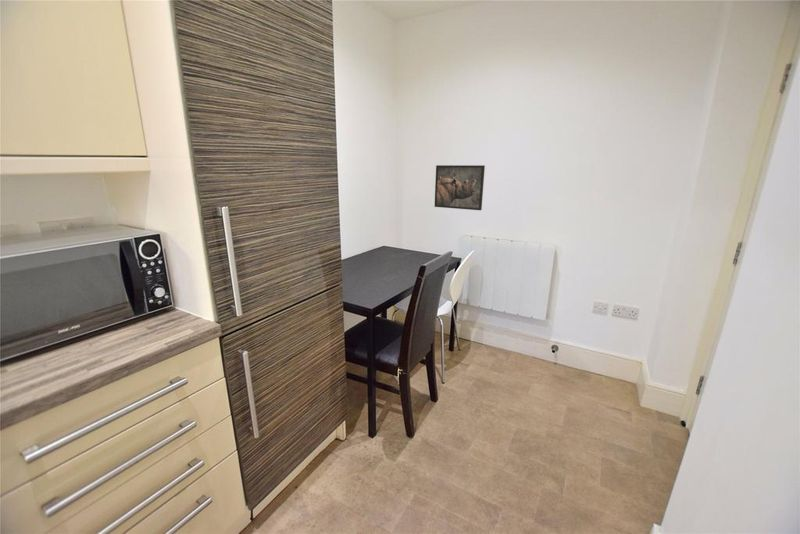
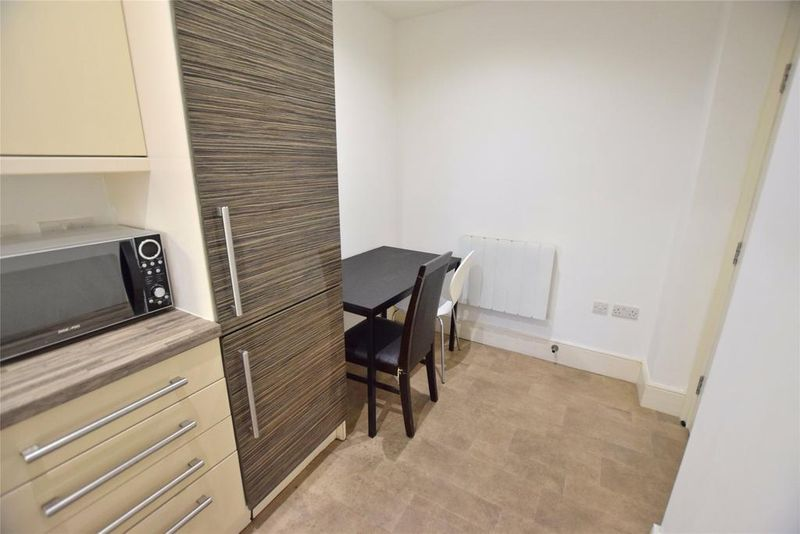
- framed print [433,164,486,211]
